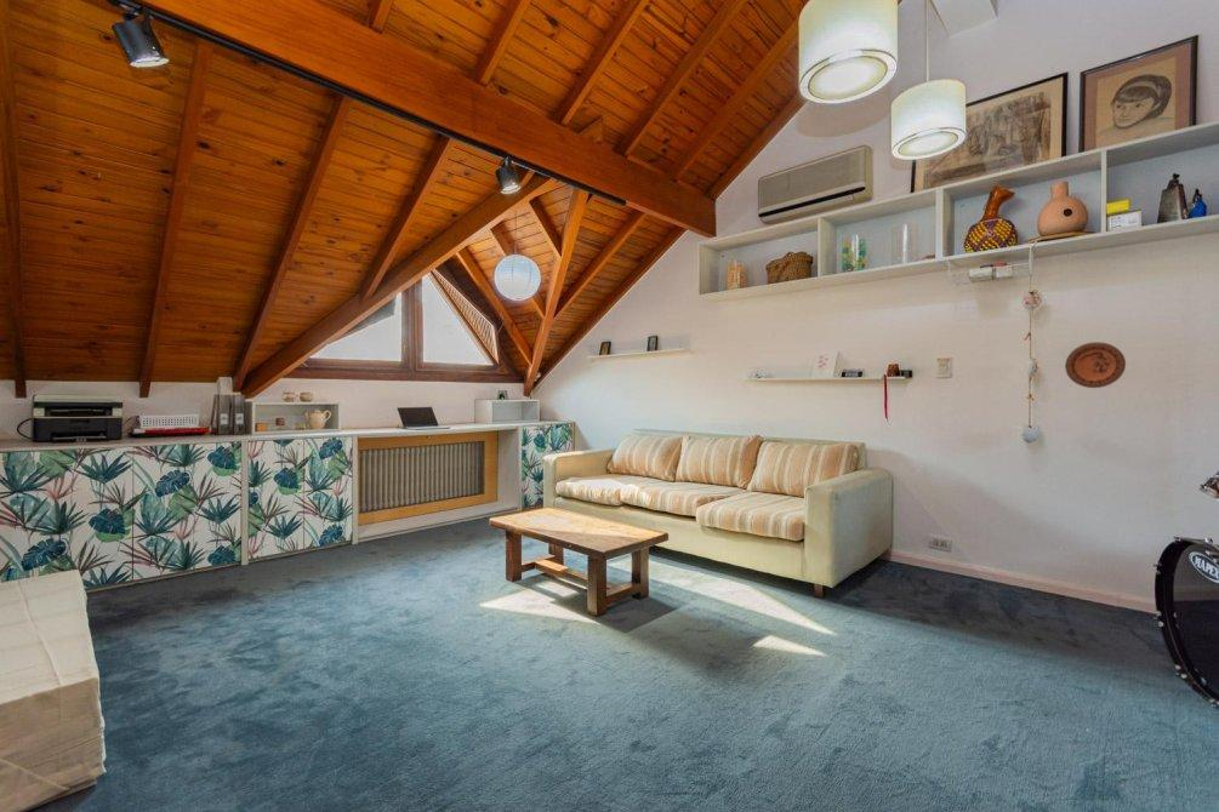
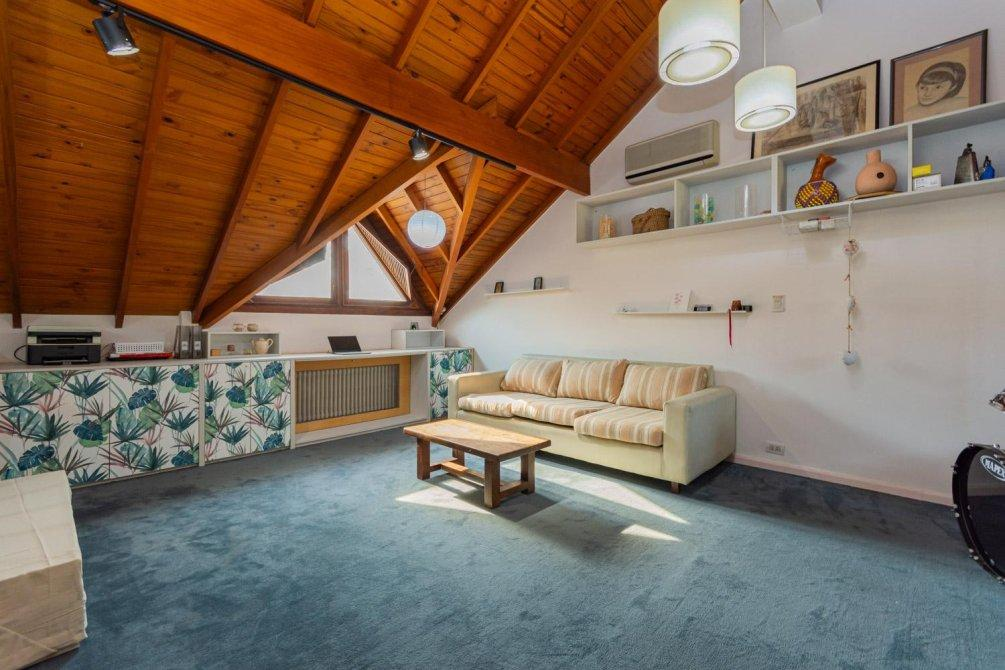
- decorative plate [1064,341,1127,389]
